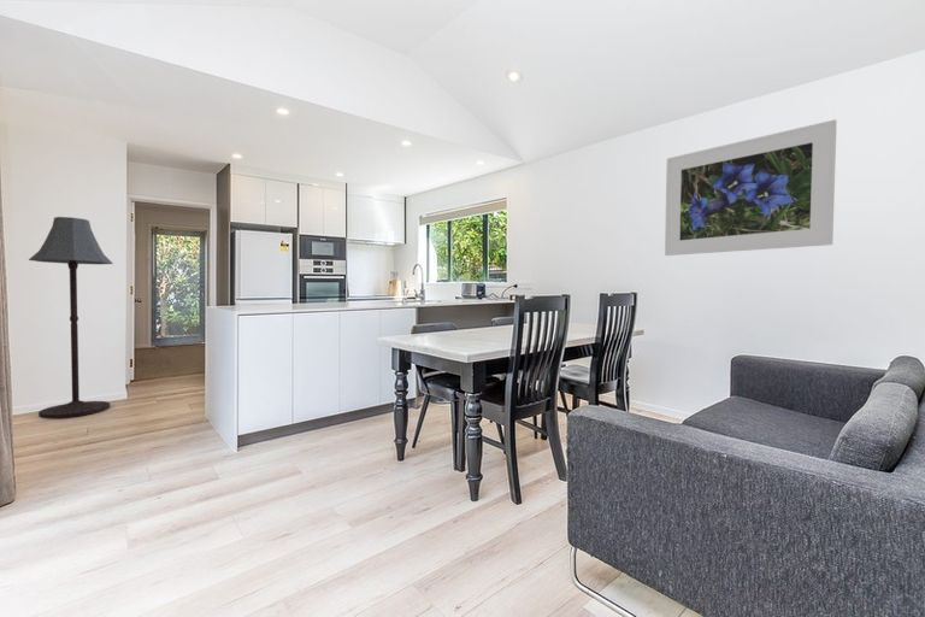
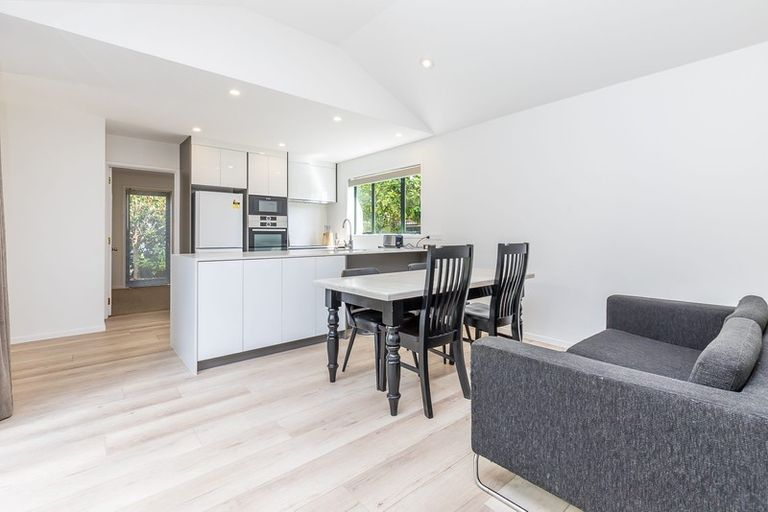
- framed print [664,118,838,257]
- floor lamp [28,216,114,419]
